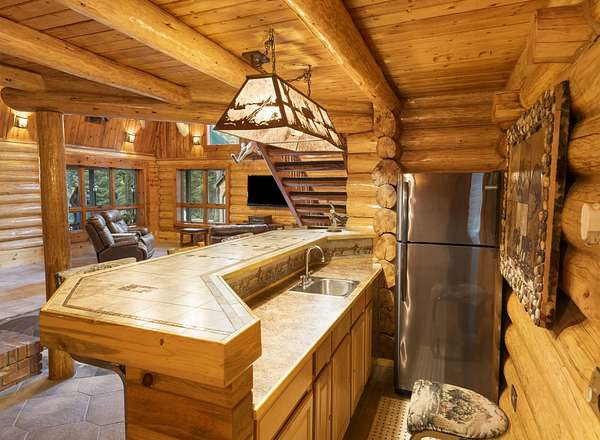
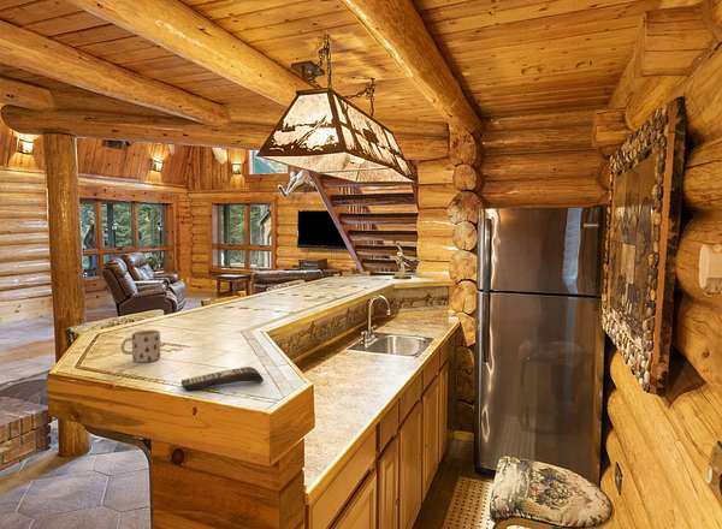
+ mug [119,328,161,363]
+ remote control [180,365,265,392]
